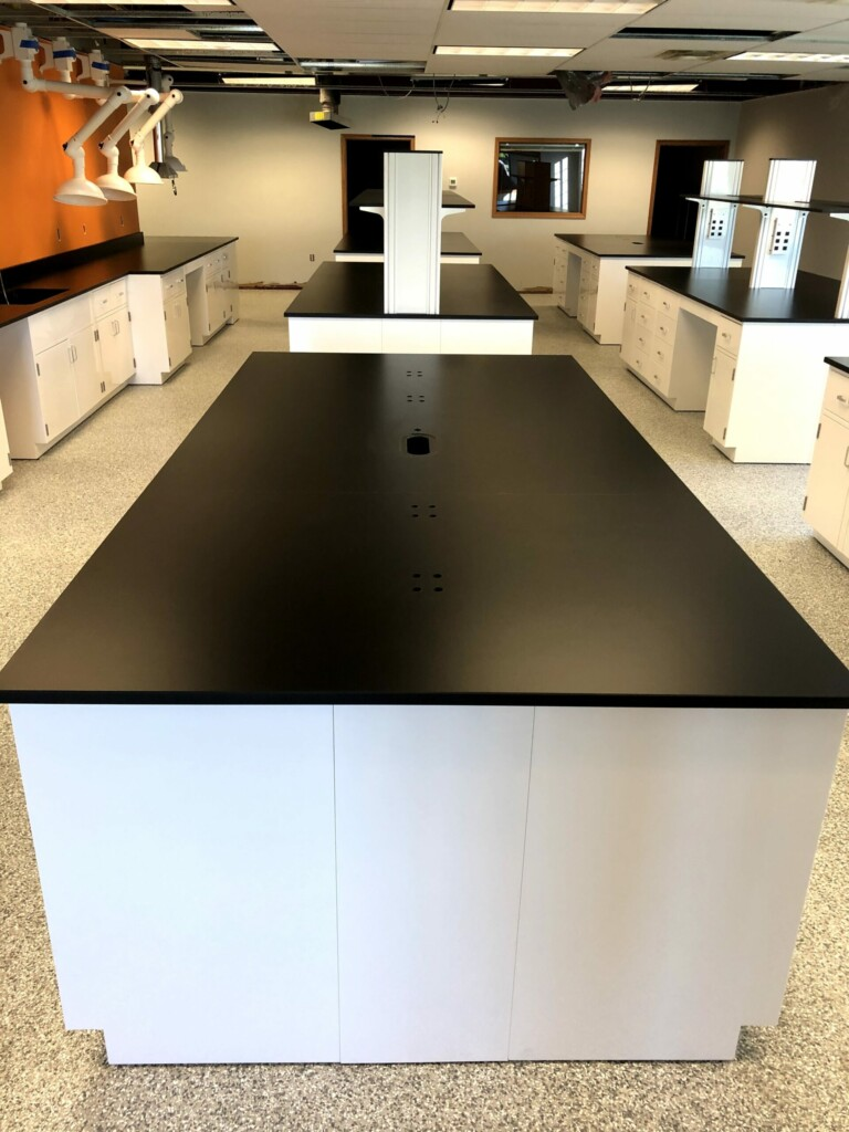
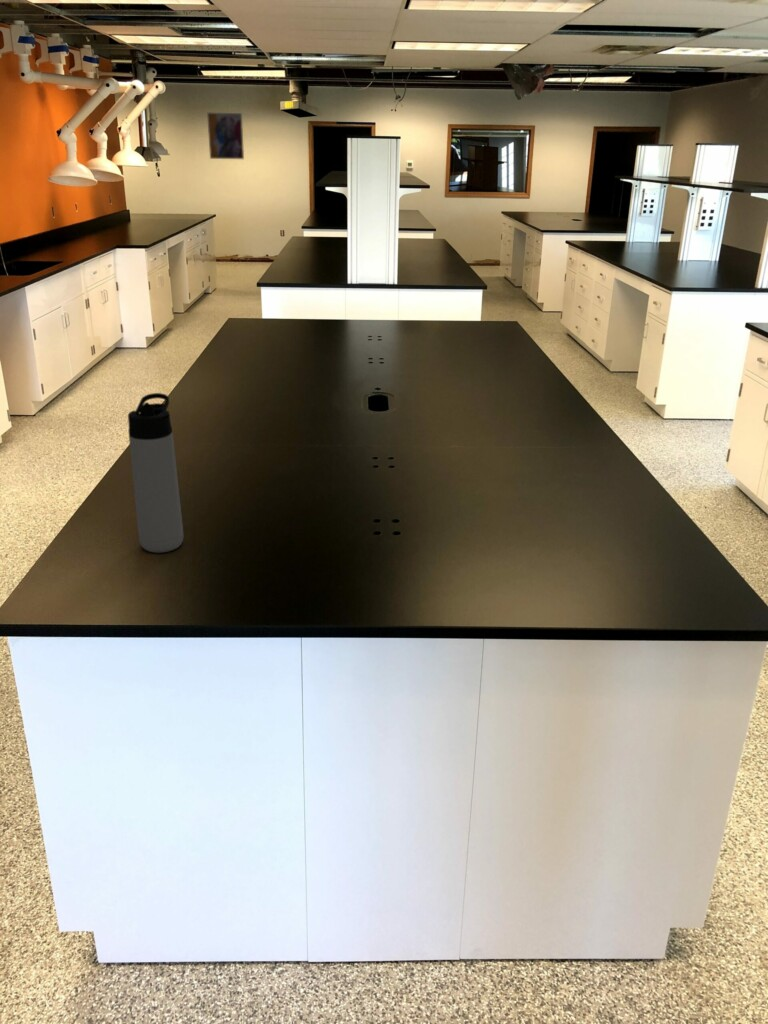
+ thermos bottle [127,392,184,554]
+ wall art [206,112,245,160]
